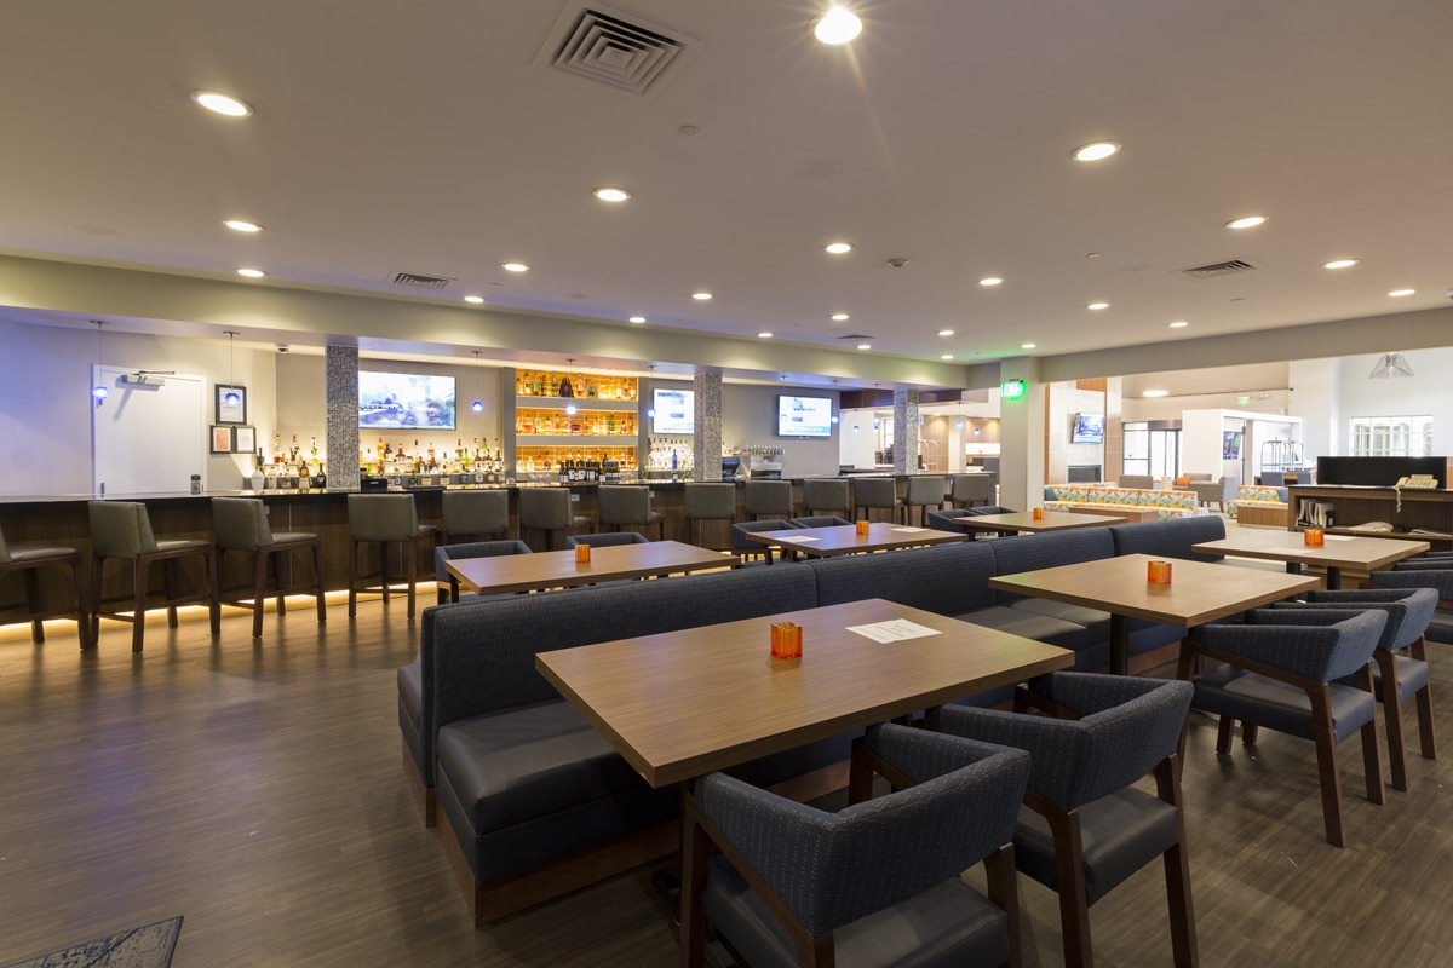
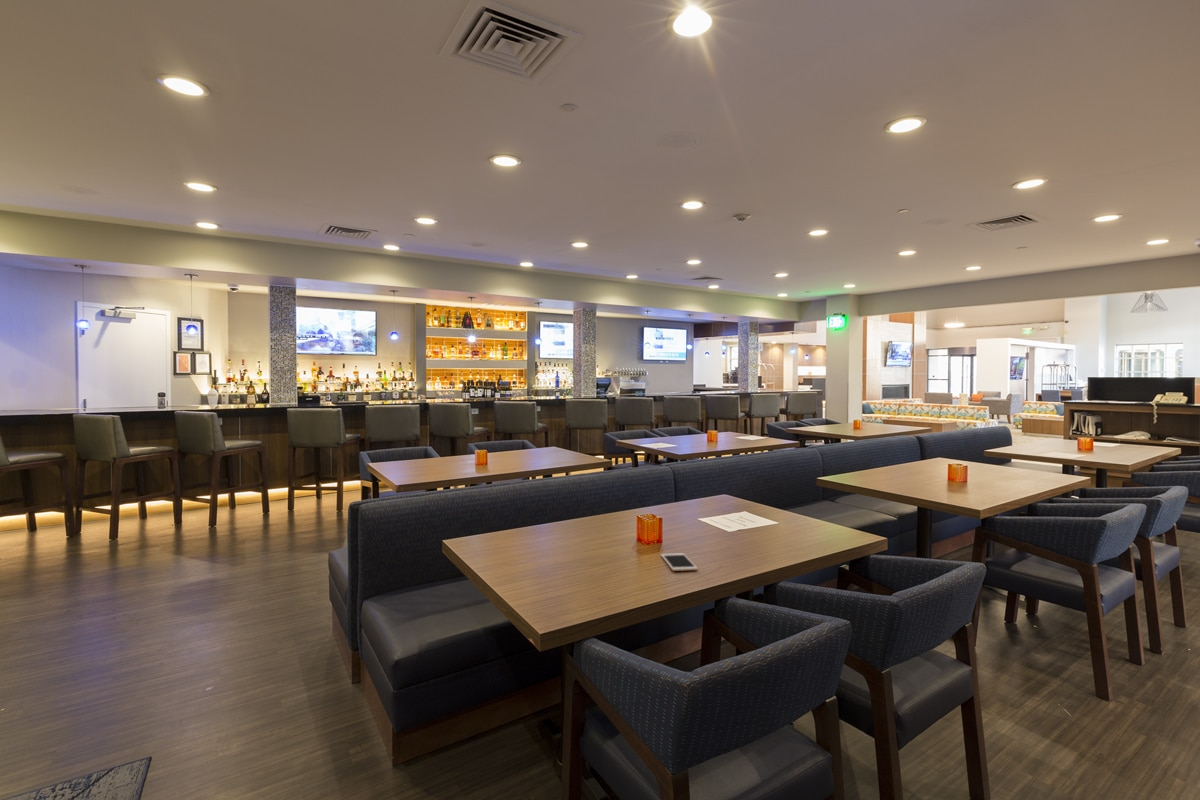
+ cell phone [660,552,698,572]
